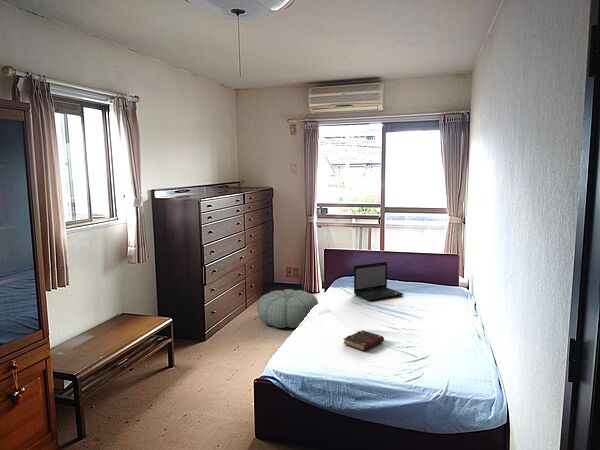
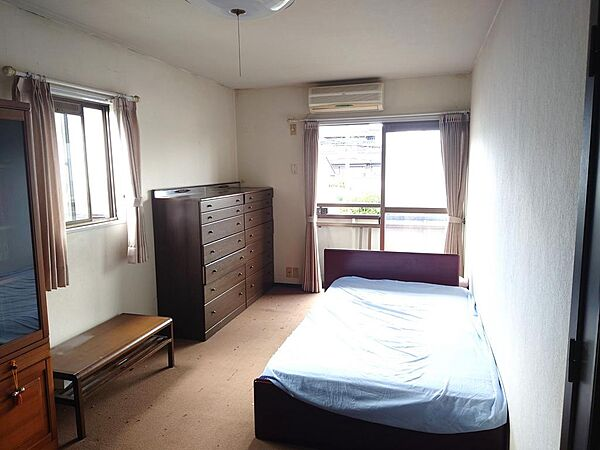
- laptop [353,261,404,302]
- pouf [256,288,319,329]
- book [342,329,385,352]
